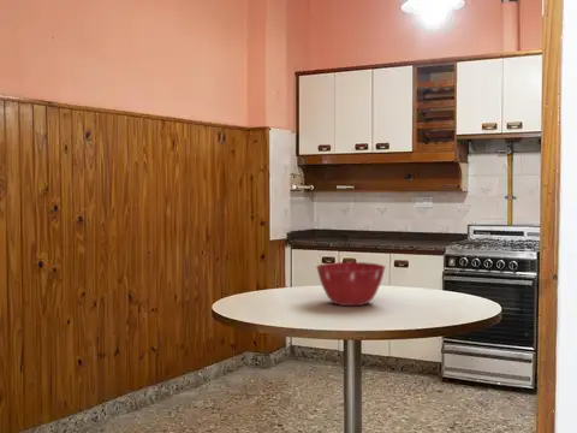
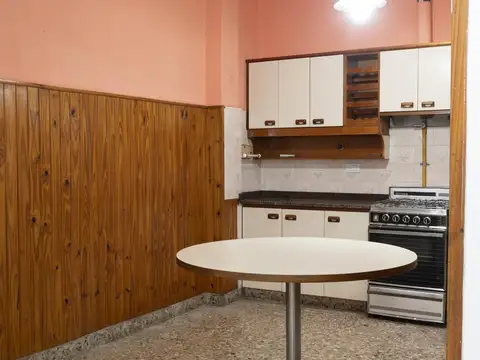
- mixing bowl [315,261,387,307]
